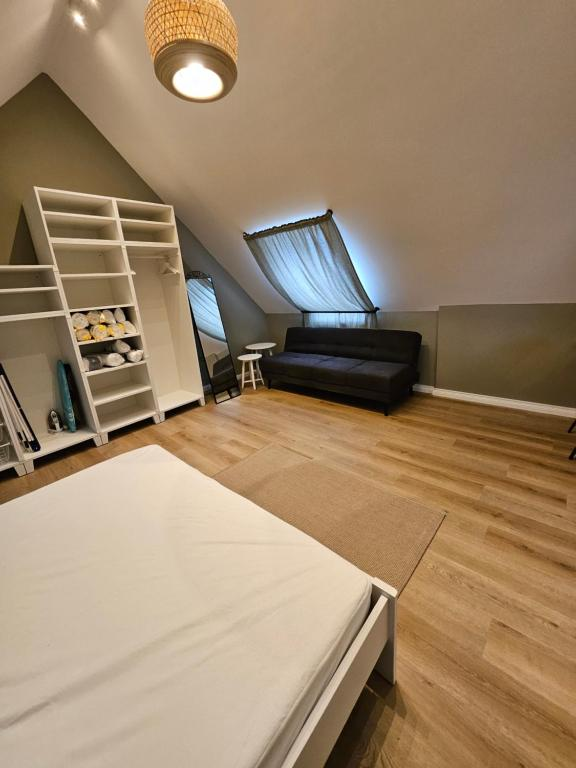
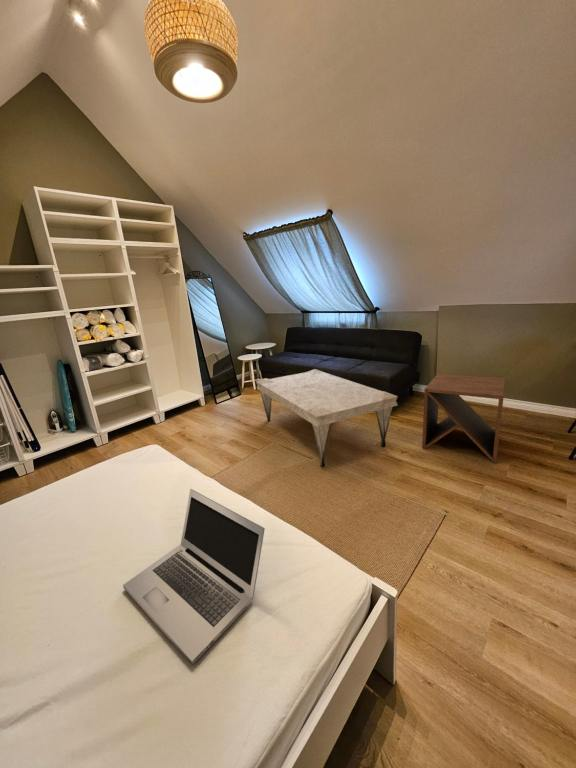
+ laptop [122,488,266,666]
+ coffee table [255,368,399,469]
+ side table [421,373,506,463]
